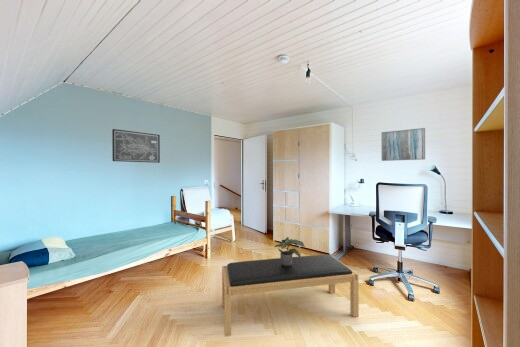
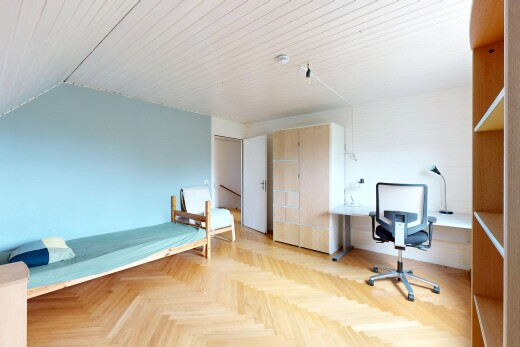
- wall art [111,128,161,164]
- wall art [381,127,426,162]
- bench [221,254,360,337]
- potted plant [274,236,306,266]
